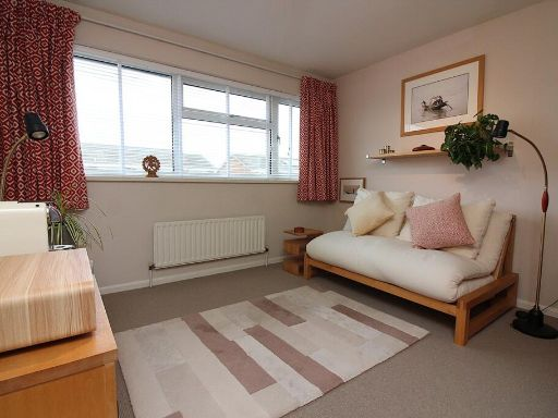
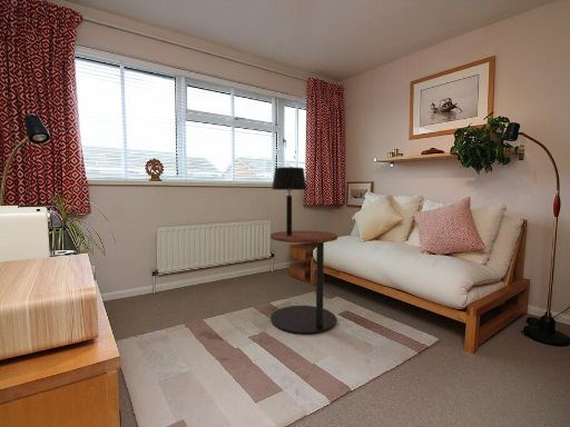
+ table lamp [271,166,307,236]
+ side table [269,230,338,335]
